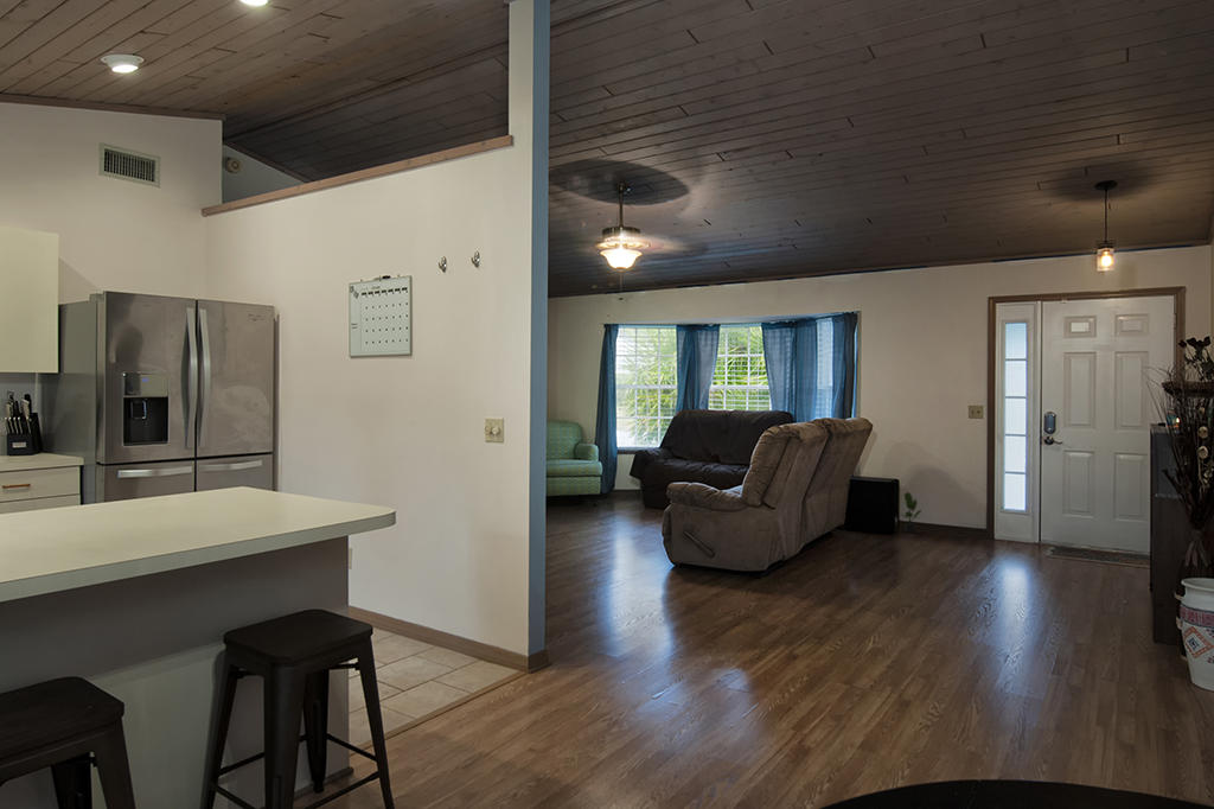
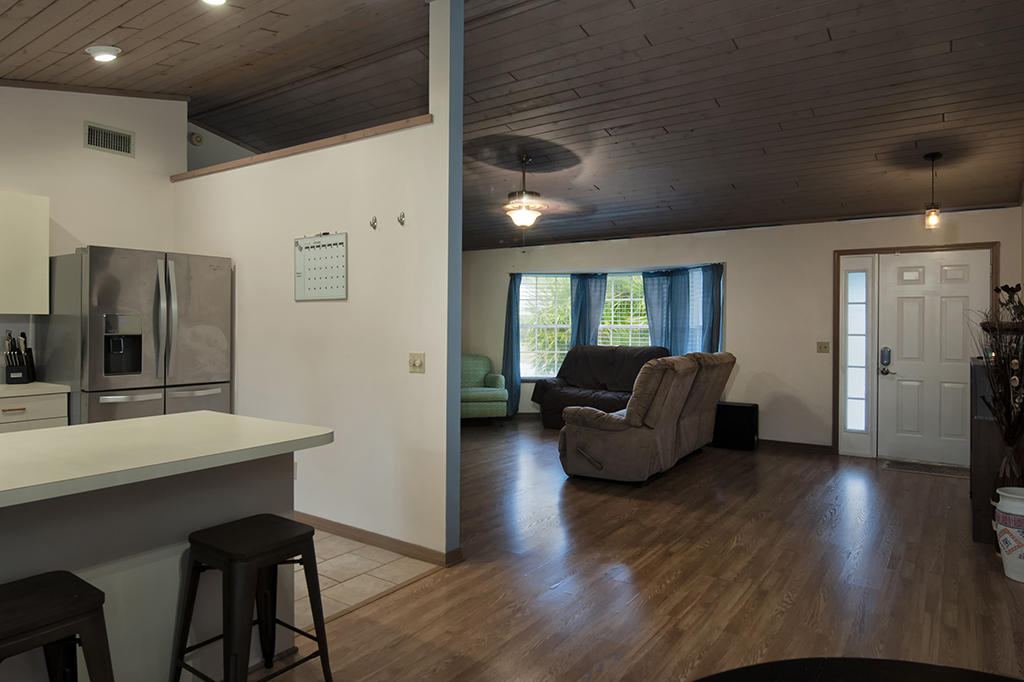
- potted plant [901,491,922,534]
